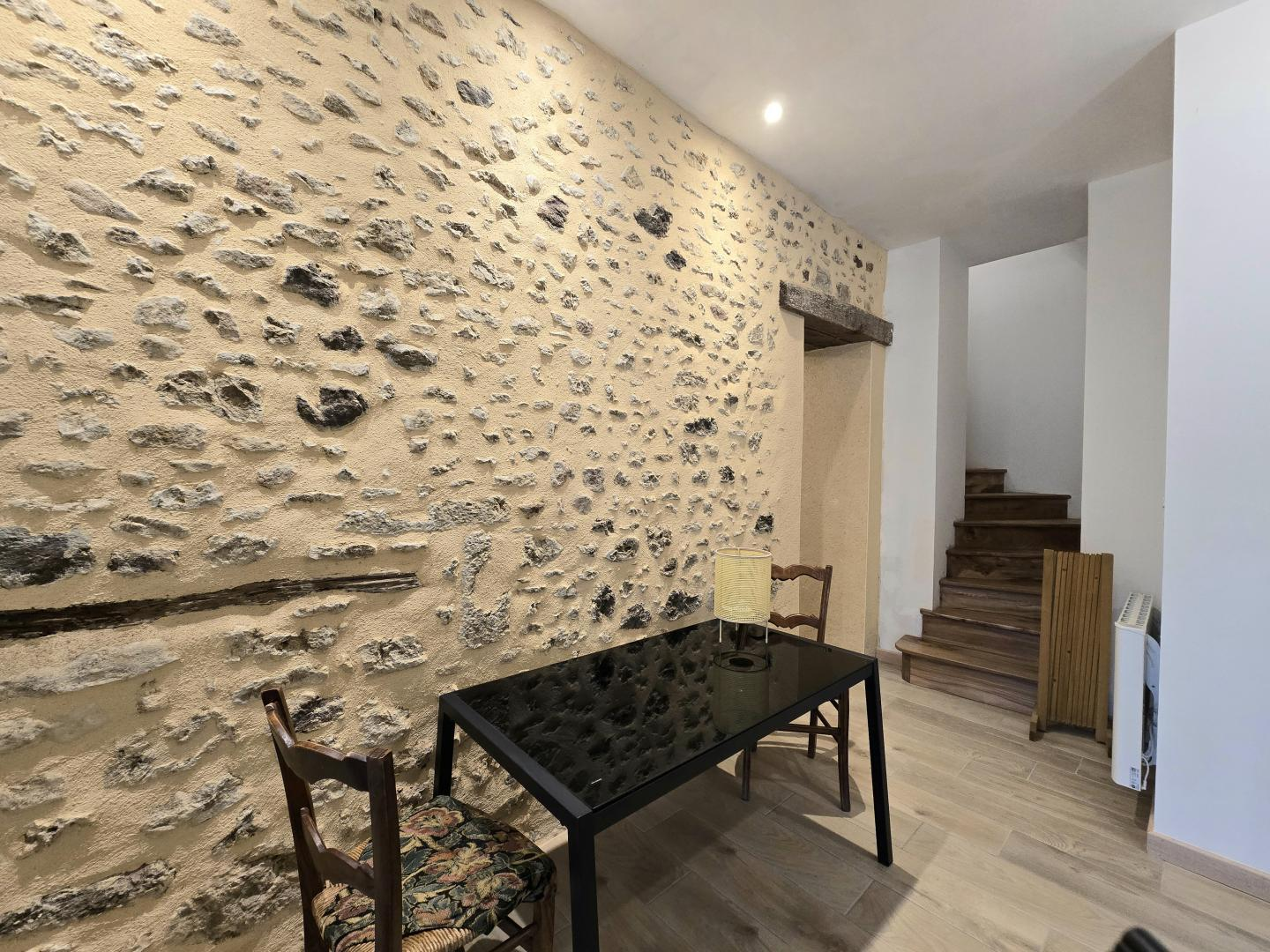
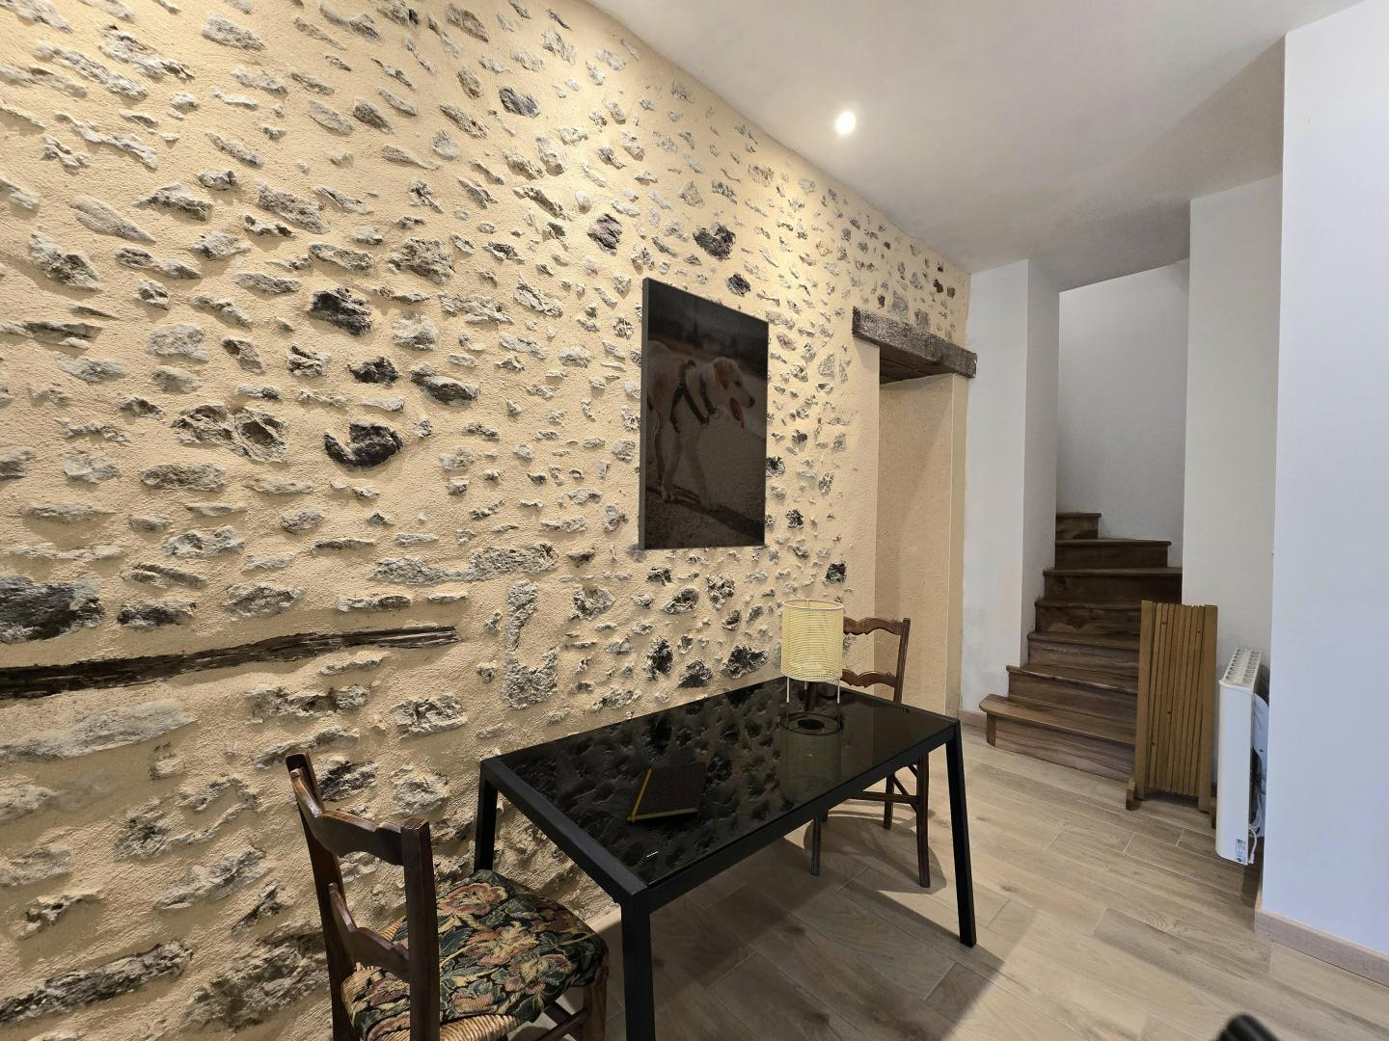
+ notepad [625,760,707,823]
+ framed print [638,276,770,551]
